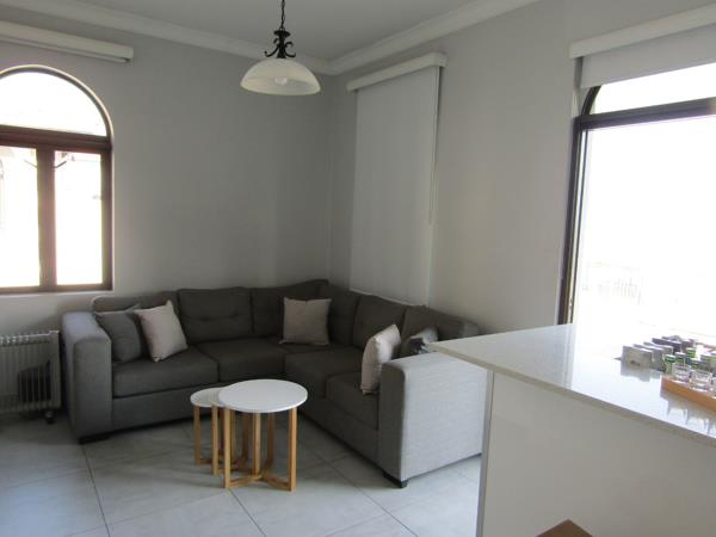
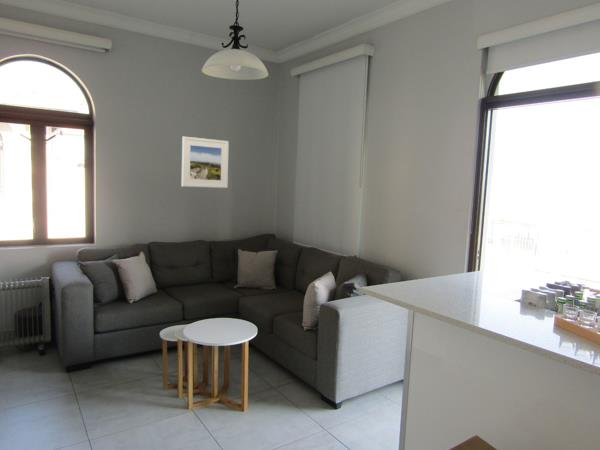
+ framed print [181,136,230,189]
